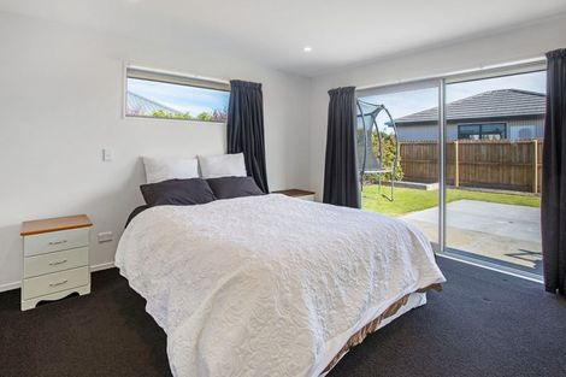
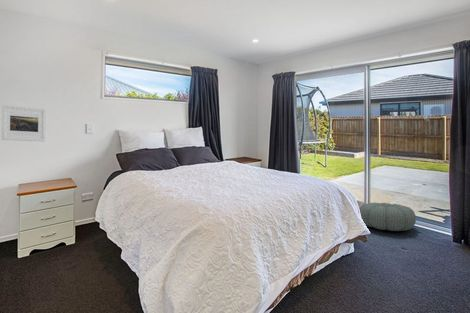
+ pouf [359,202,417,232]
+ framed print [1,104,46,143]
